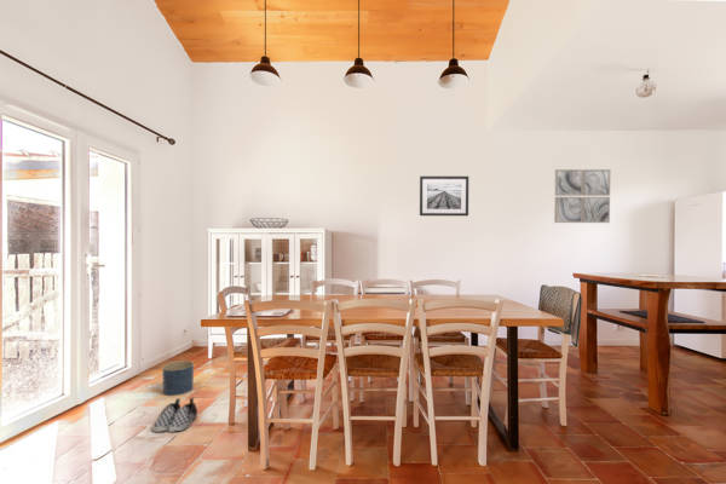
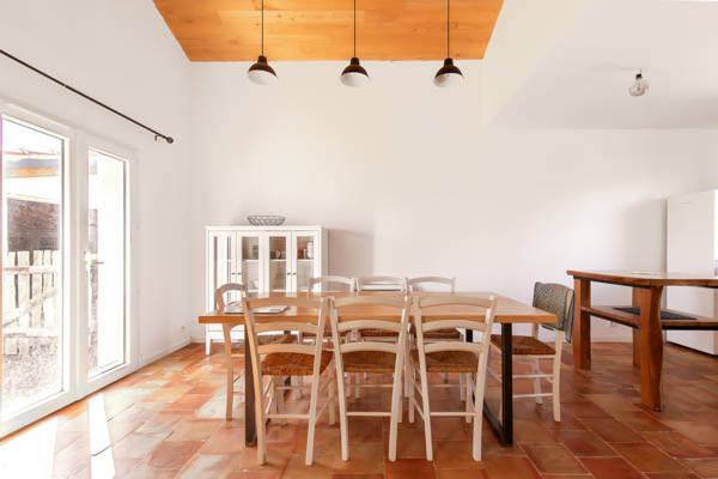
- wall art [553,168,611,224]
- planter [161,359,195,397]
- shoe [151,397,198,433]
- wall art [419,175,469,217]
